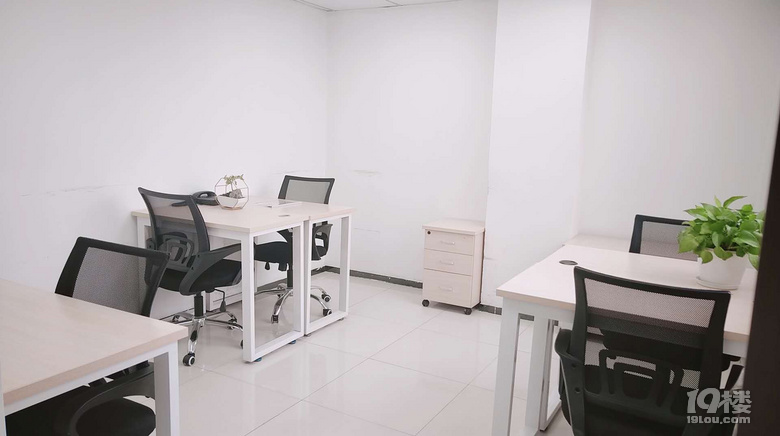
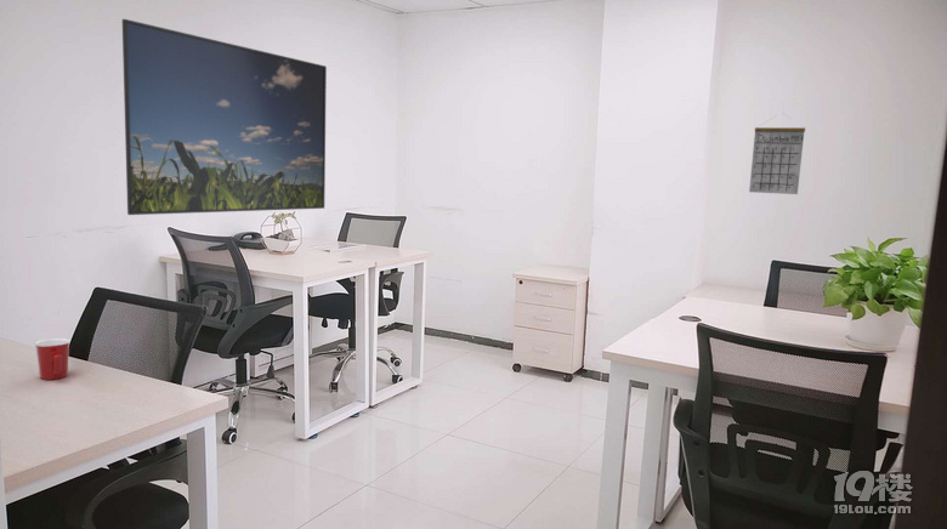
+ calendar [748,113,806,195]
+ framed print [121,18,328,216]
+ mug [34,337,70,381]
